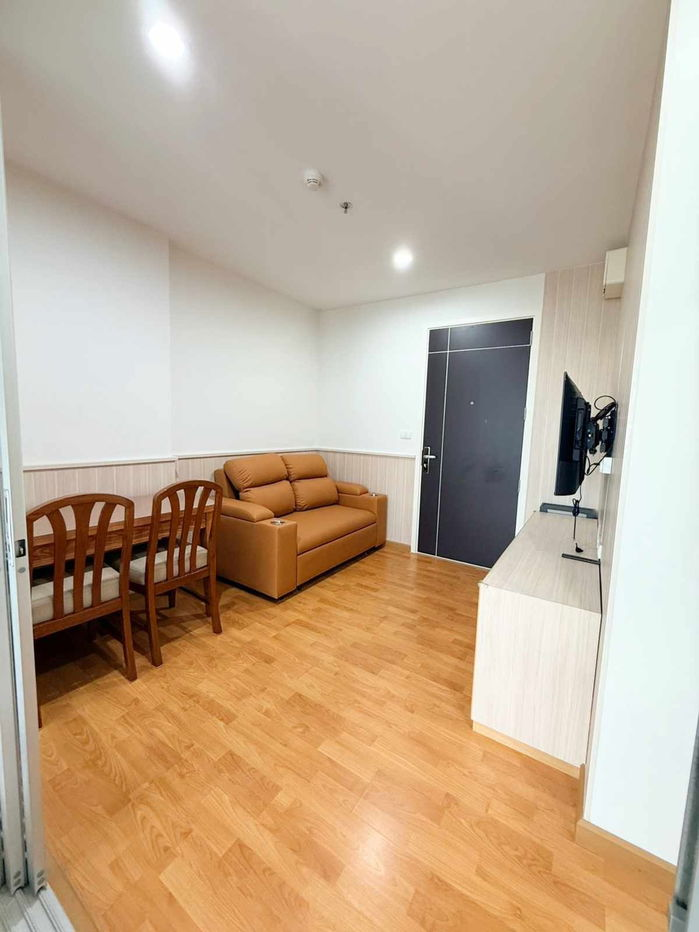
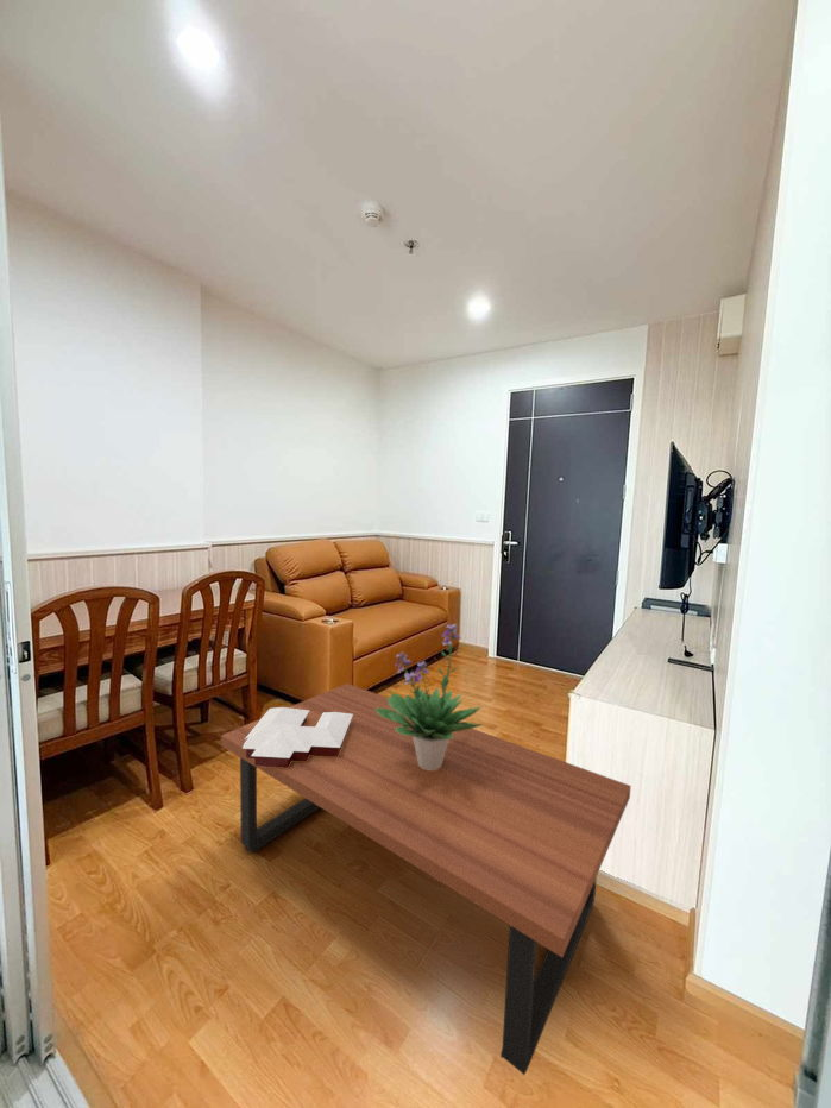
+ potted plant [374,623,484,770]
+ books [243,706,353,768]
+ coffee table [220,682,632,1076]
